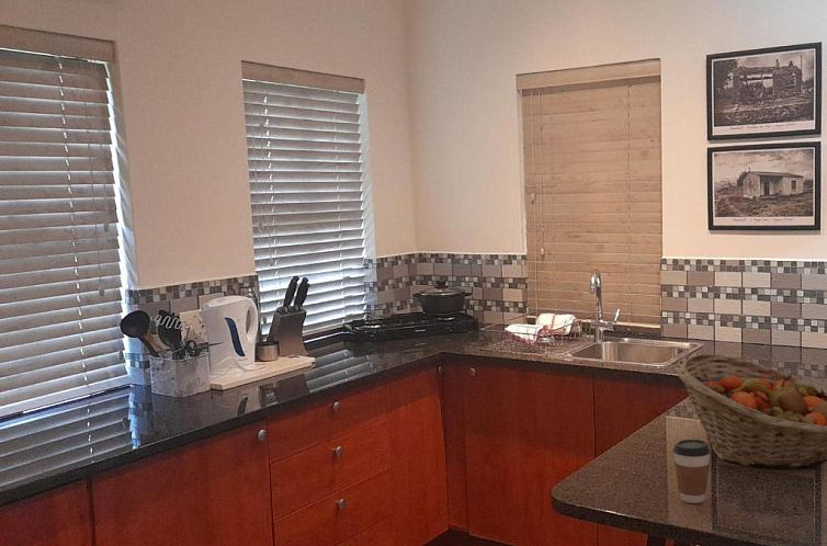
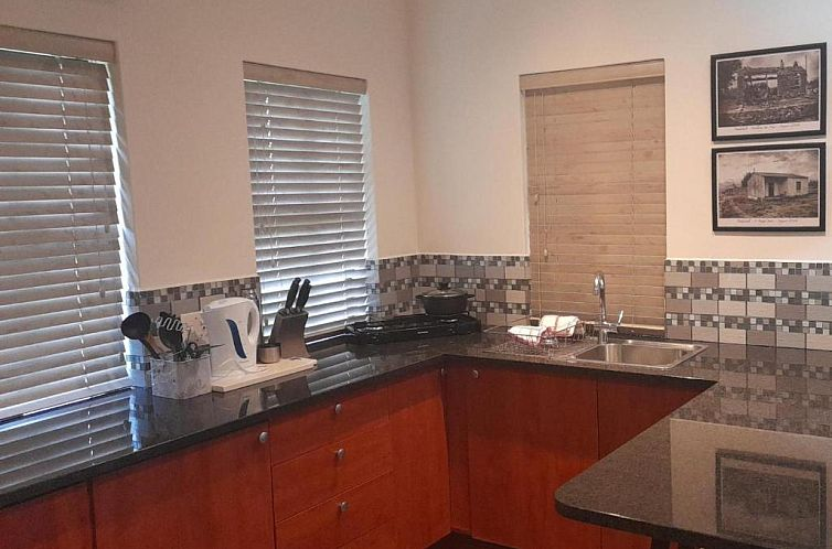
- coffee cup [671,439,711,504]
- fruit basket [675,352,827,469]
